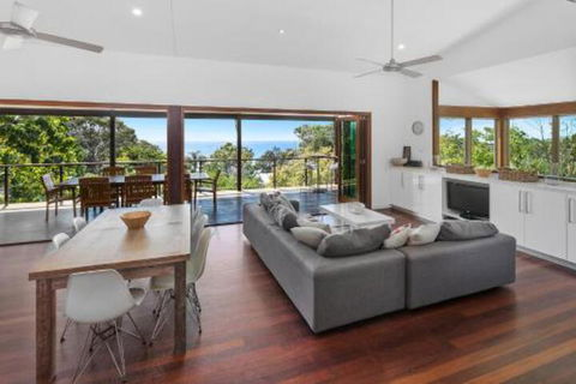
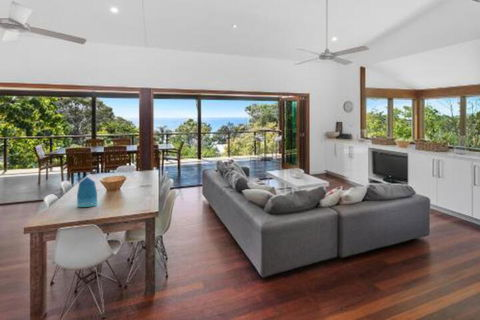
+ vase [76,176,98,208]
